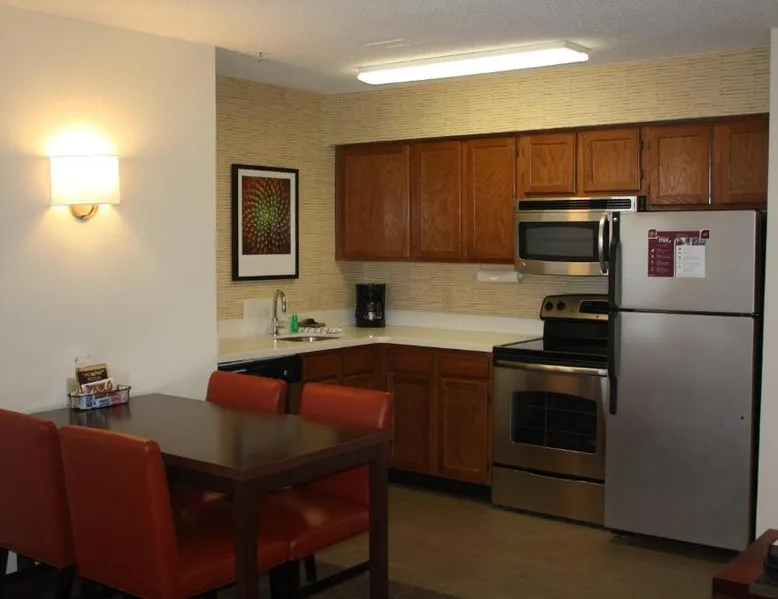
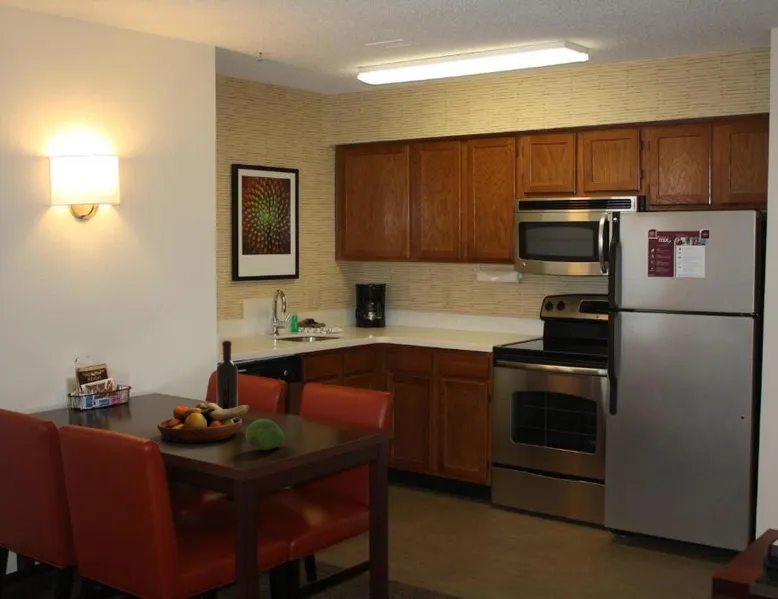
+ fruit [245,418,286,451]
+ fruit bowl [156,402,250,444]
+ wine bottle [215,339,239,418]
